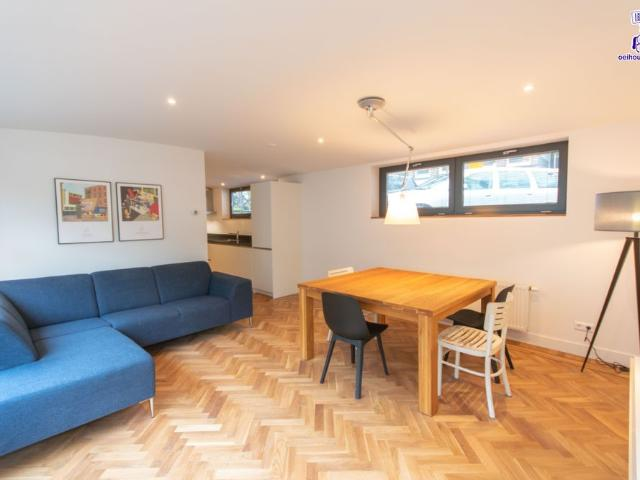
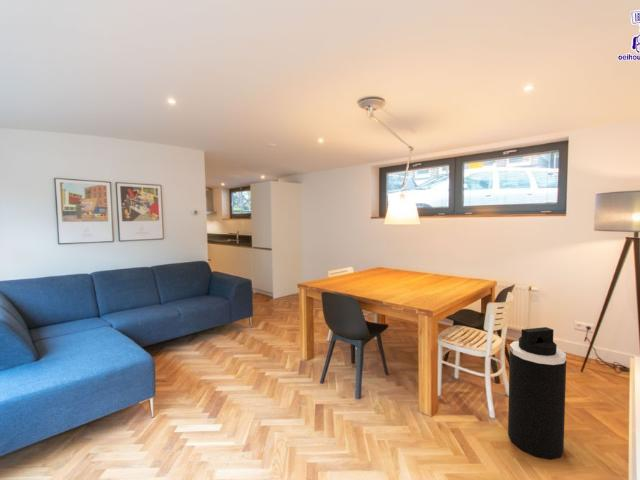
+ trash can [507,326,567,461]
